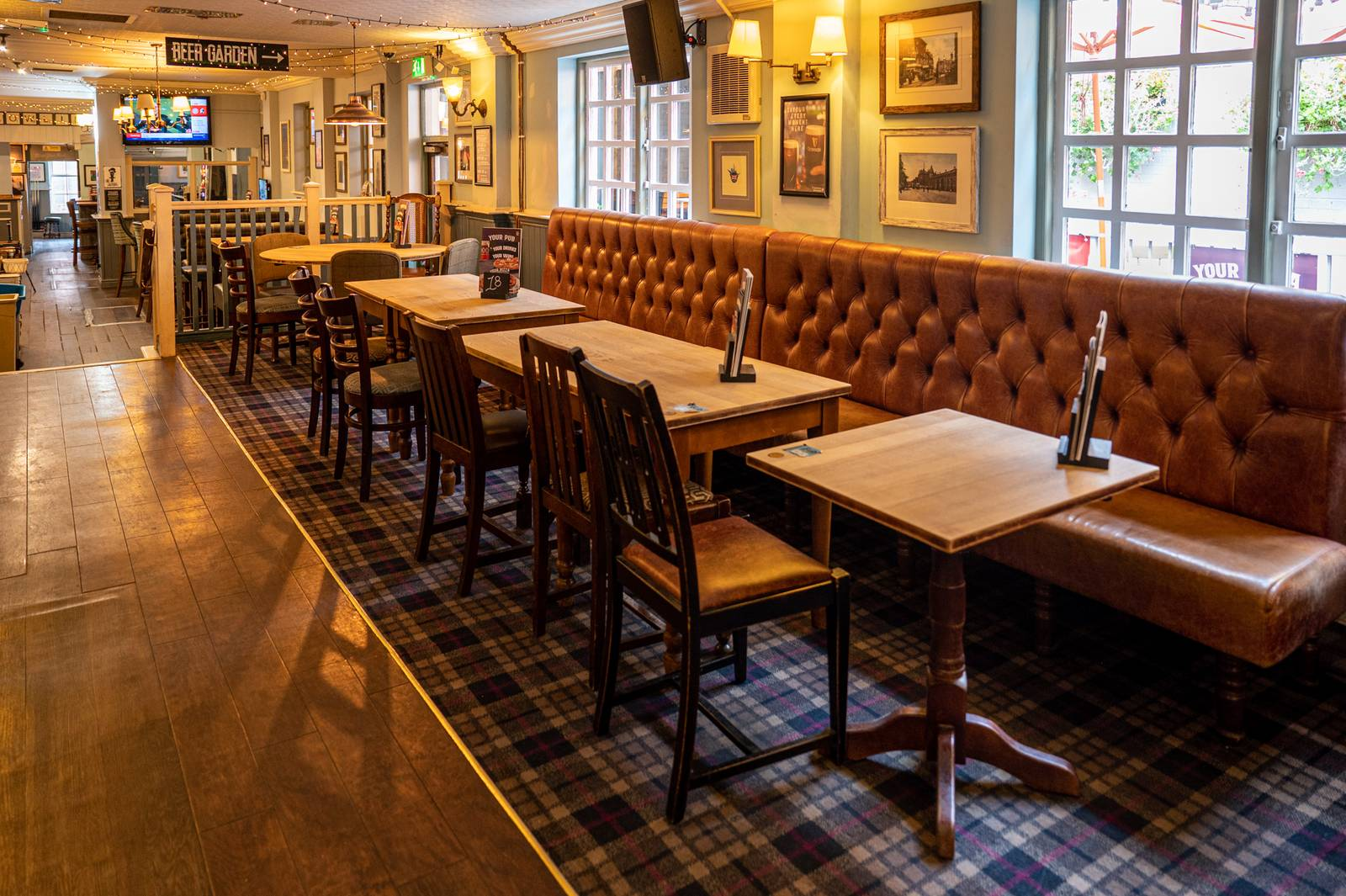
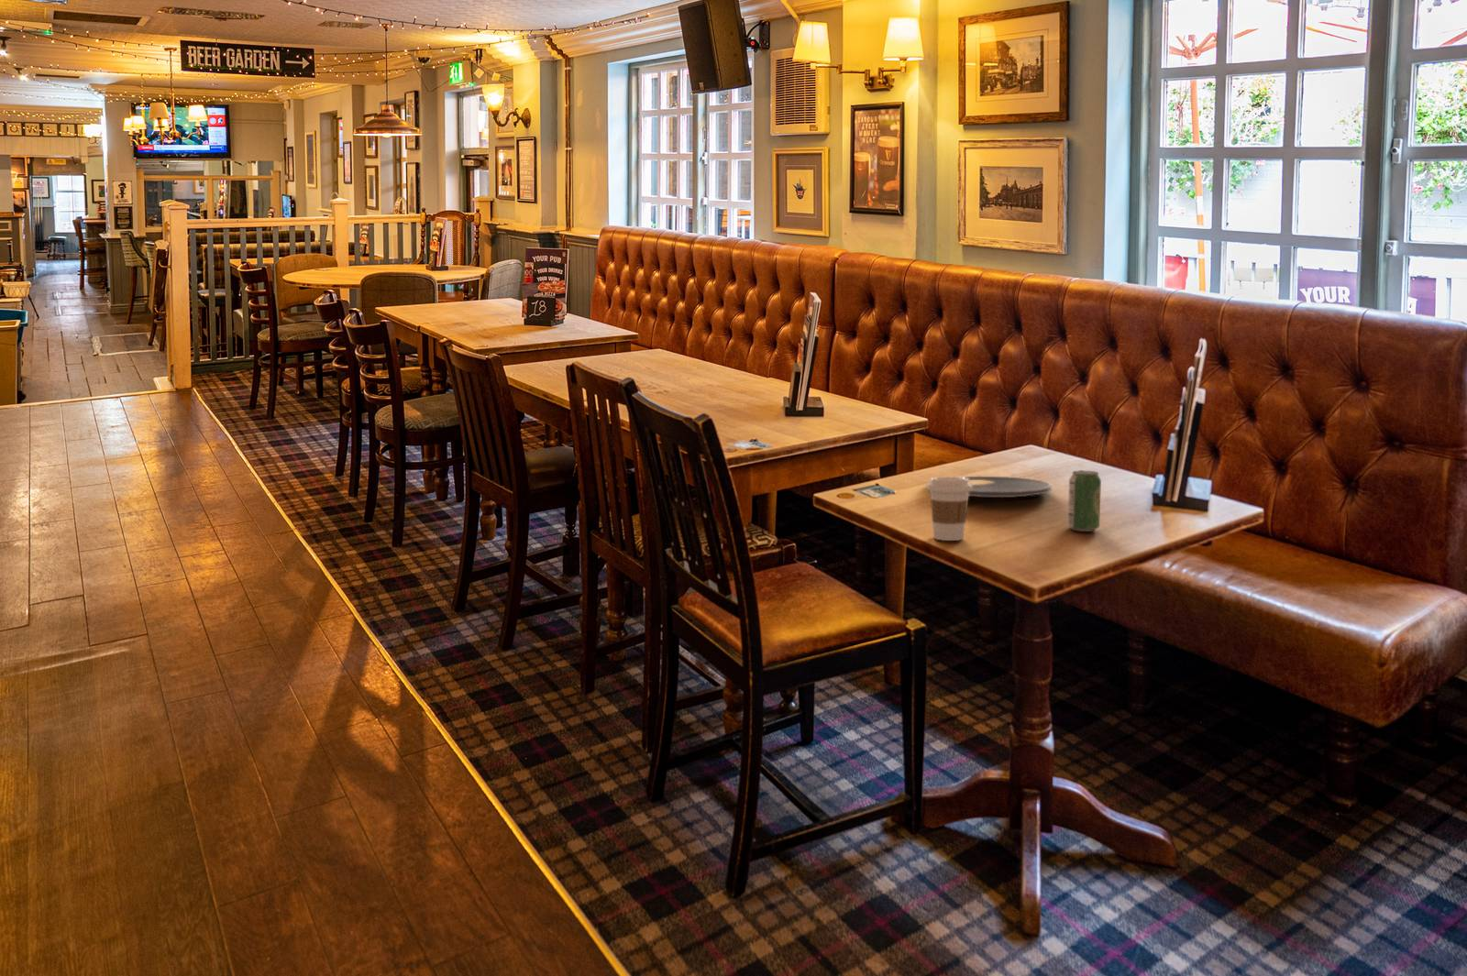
+ plate [929,475,1054,499]
+ coffee cup [926,476,973,541]
+ beverage can [1066,469,1102,533]
